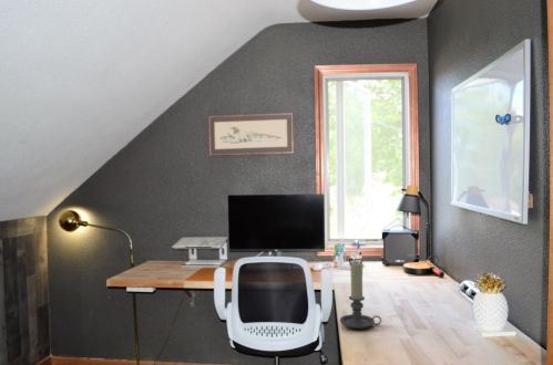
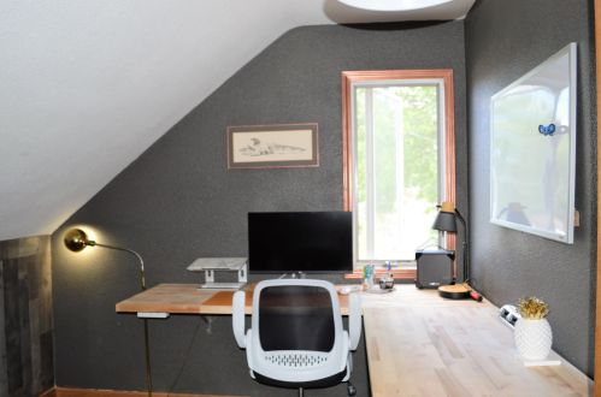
- candle holder [339,261,382,330]
